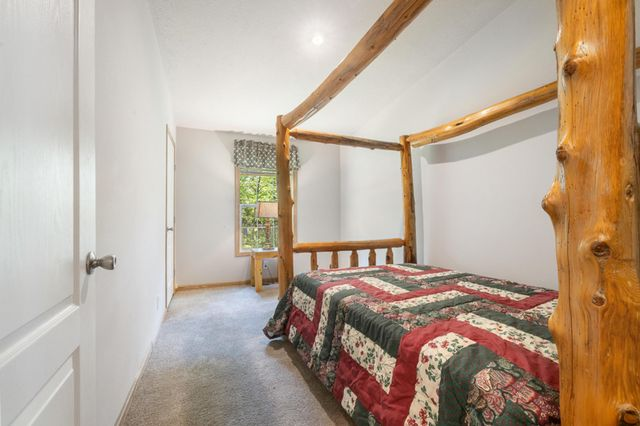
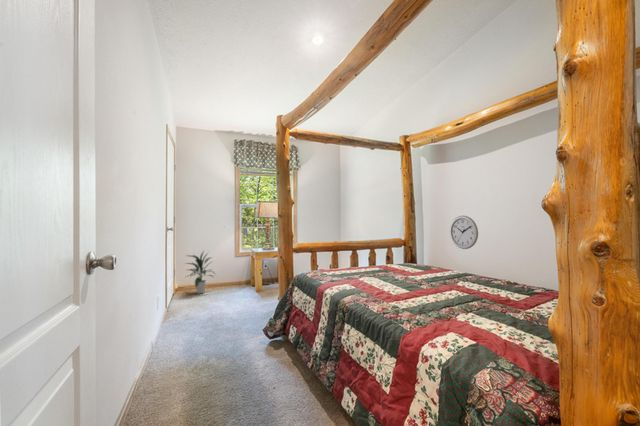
+ wall clock [449,215,479,250]
+ indoor plant [183,250,217,295]
